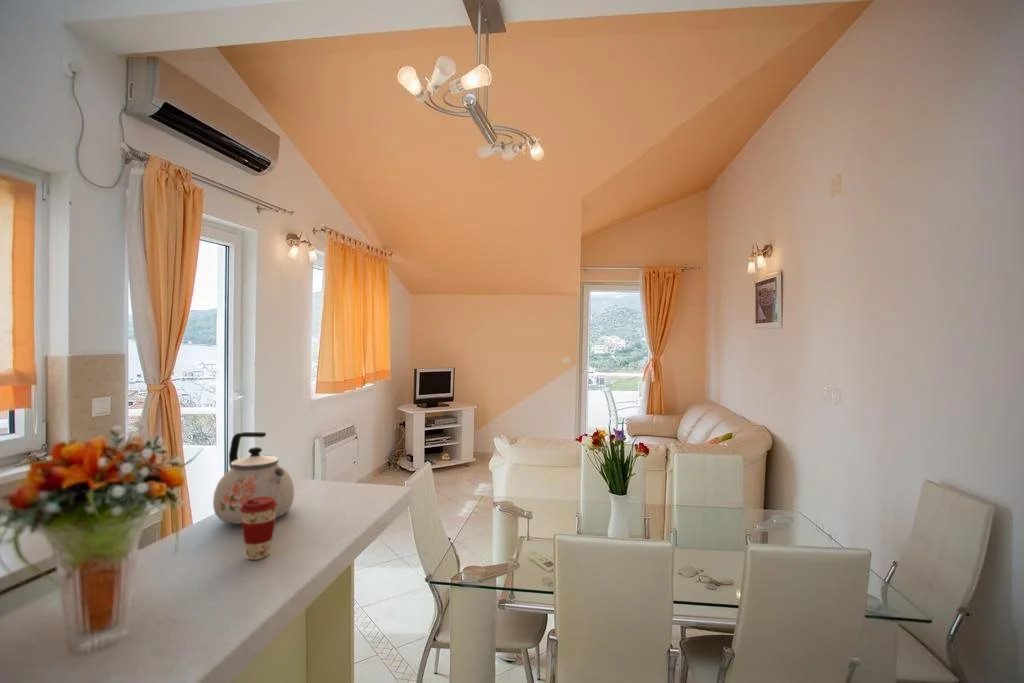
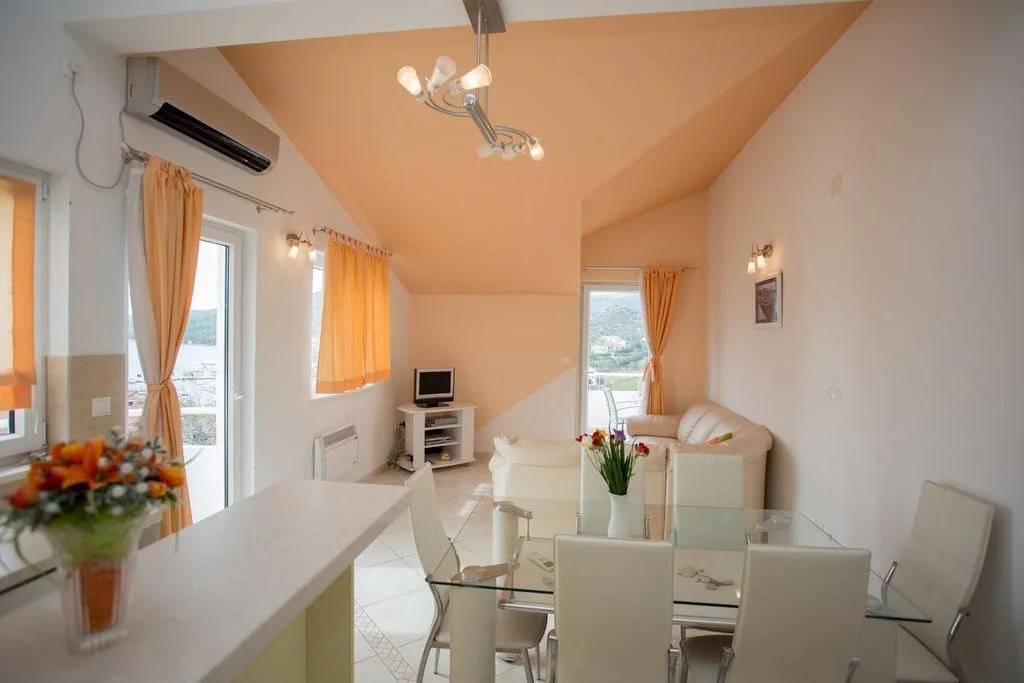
- kettle [212,431,295,525]
- coffee cup [240,497,278,561]
